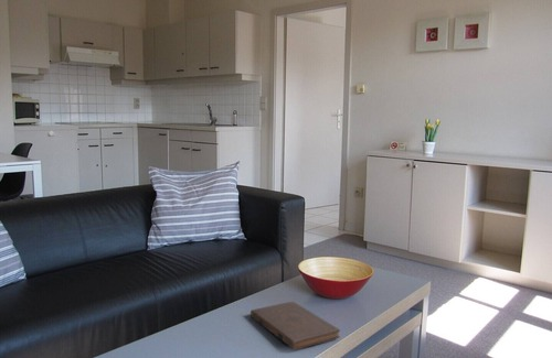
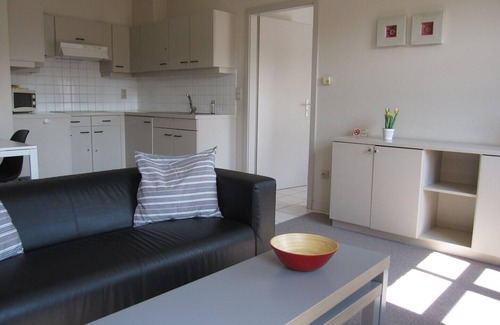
- book [250,301,341,351]
